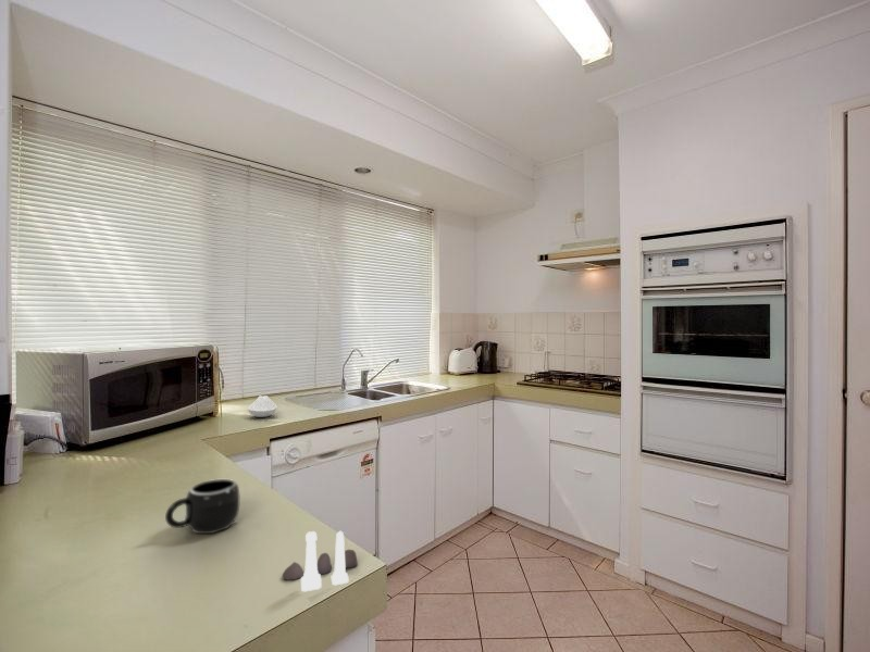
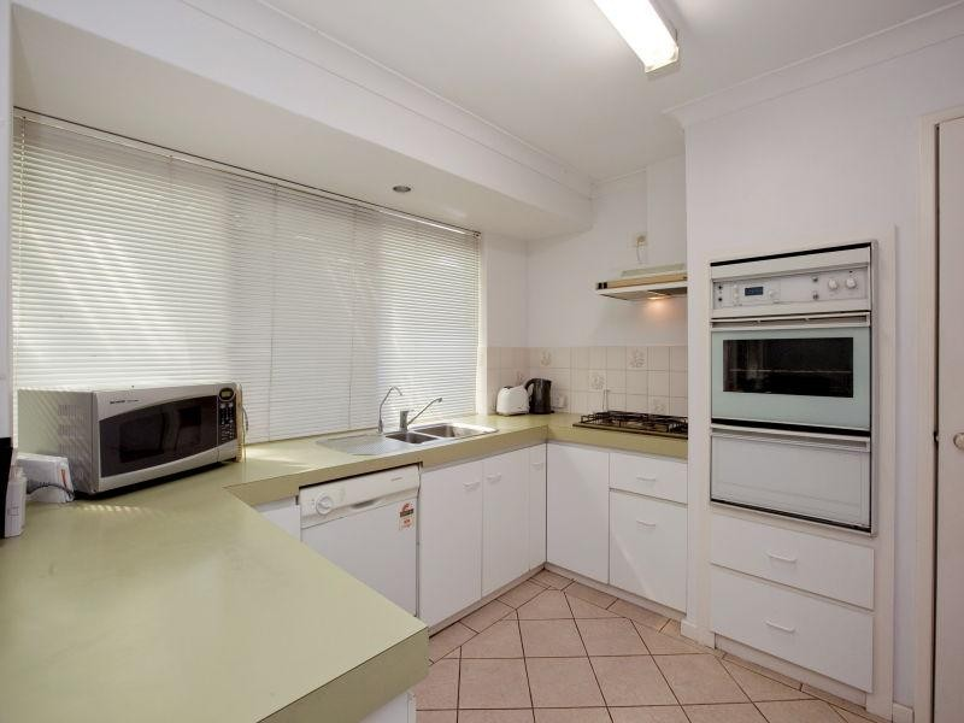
- salt and pepper shaker set [281,529,359,593]
- spoon rest [247,394,278,418]
- mug [164,478,240,535]
